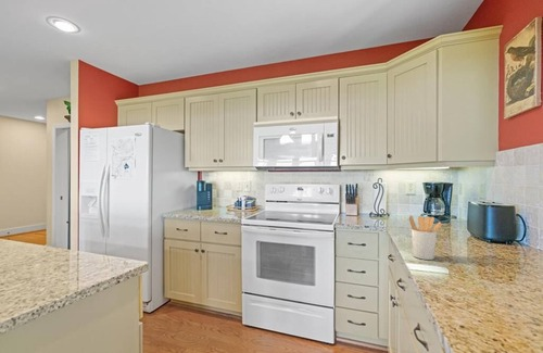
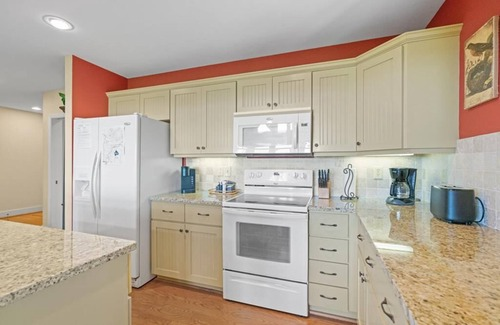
- utensil holder [408,215,443,261]
